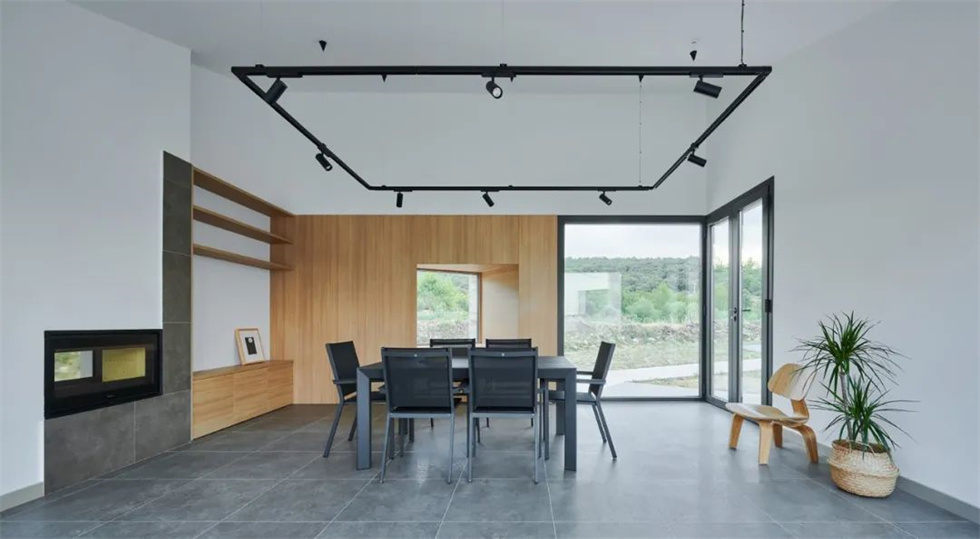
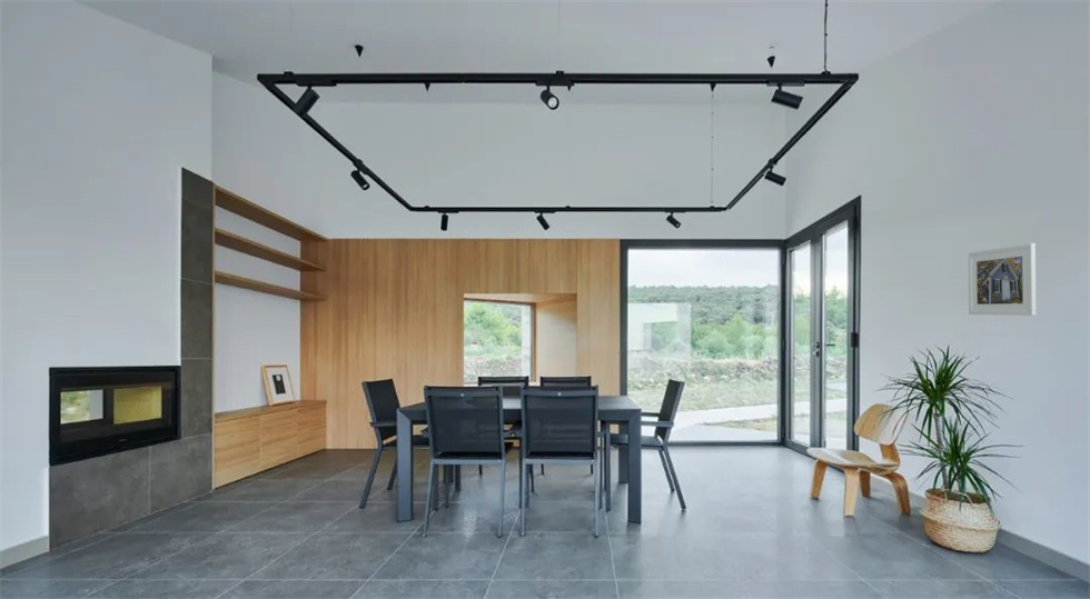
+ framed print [968,242,1038,317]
